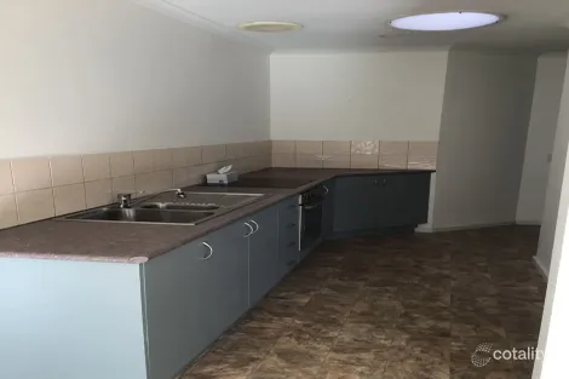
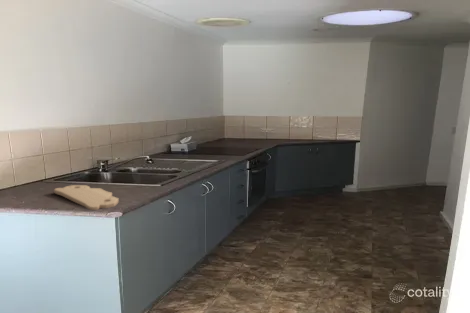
+ cutting board [53,184,120,211]
